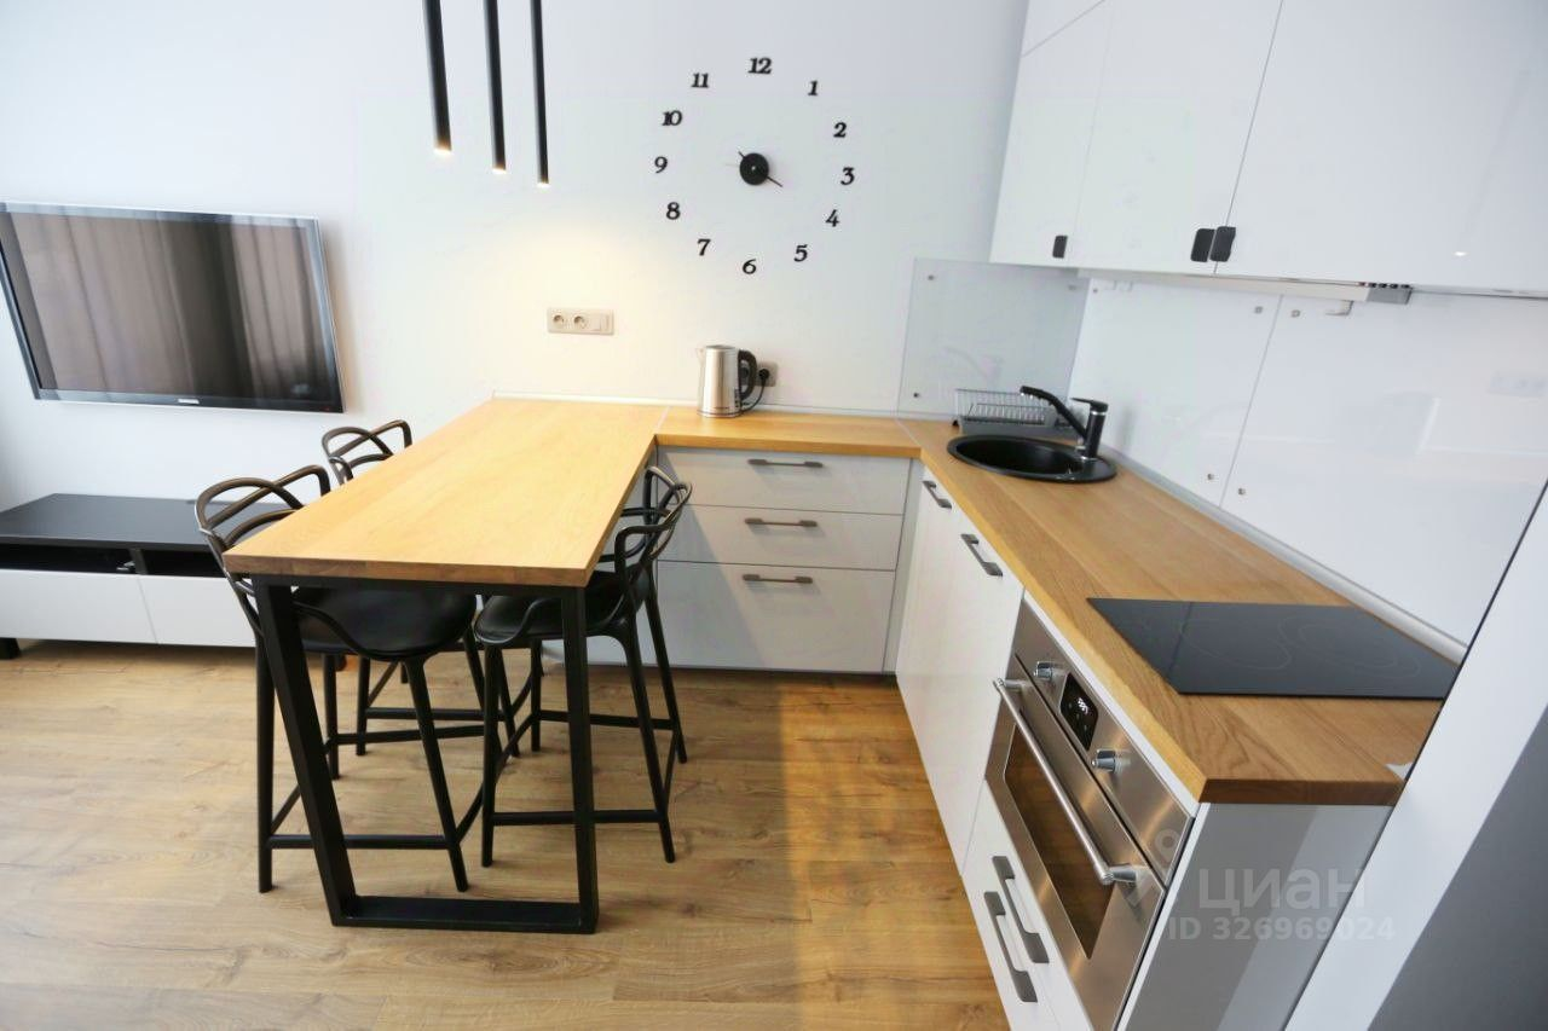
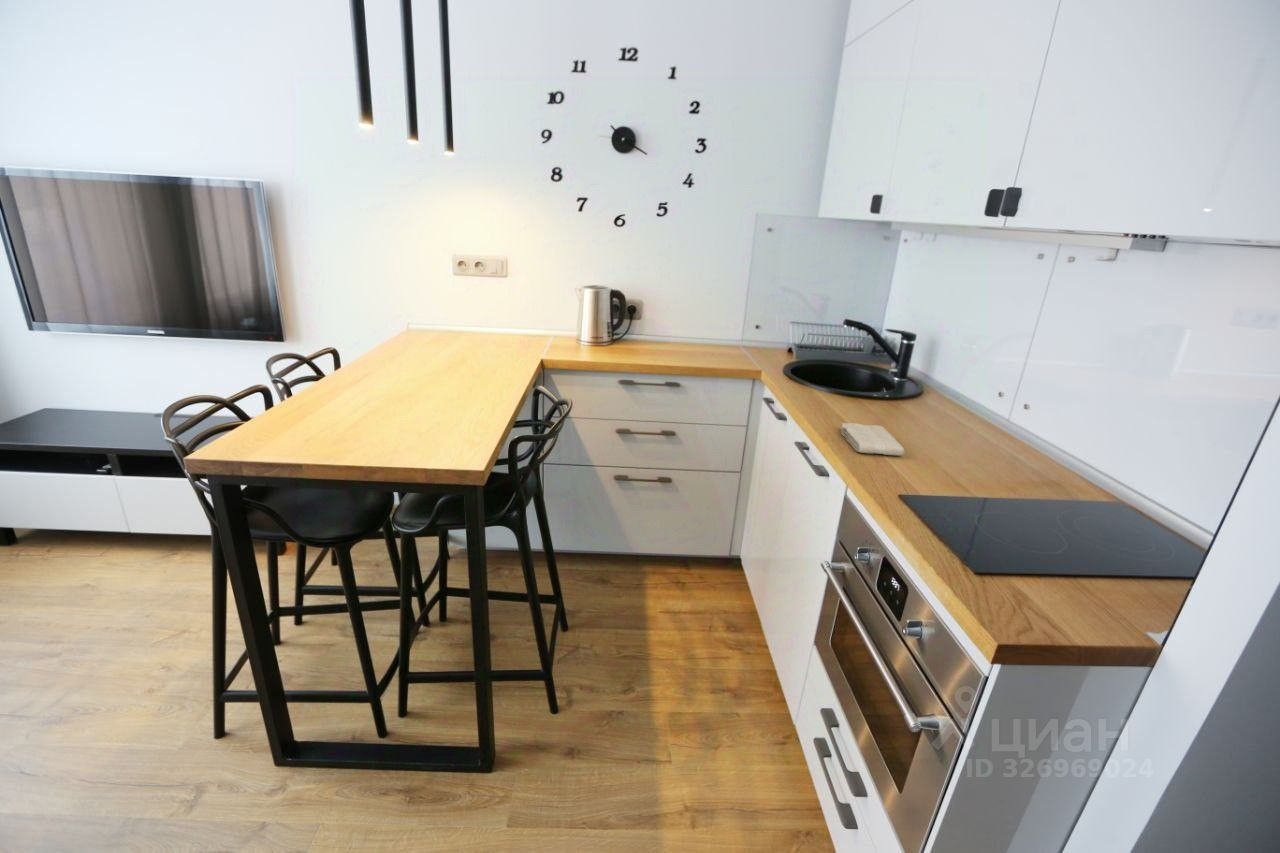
+ washcloth [840,422,905,457]
